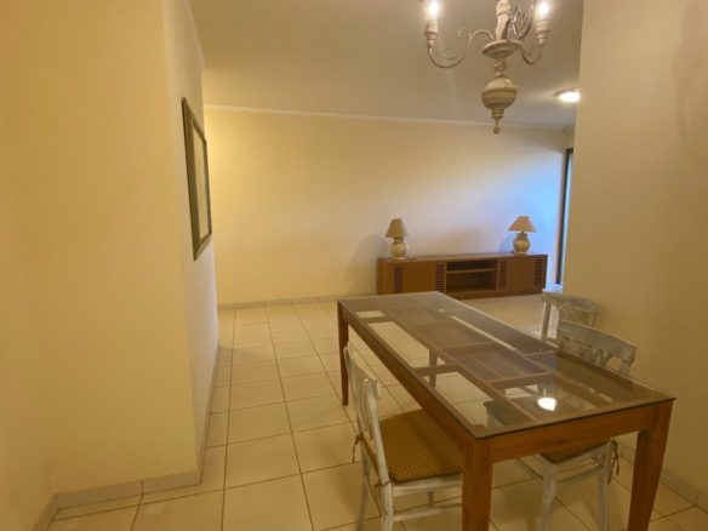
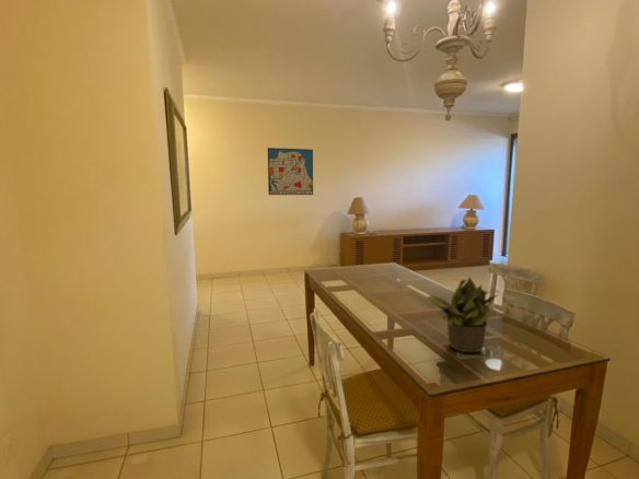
+ wall art [267,147,314,196]
+ potted plant [426,276,501,353]
